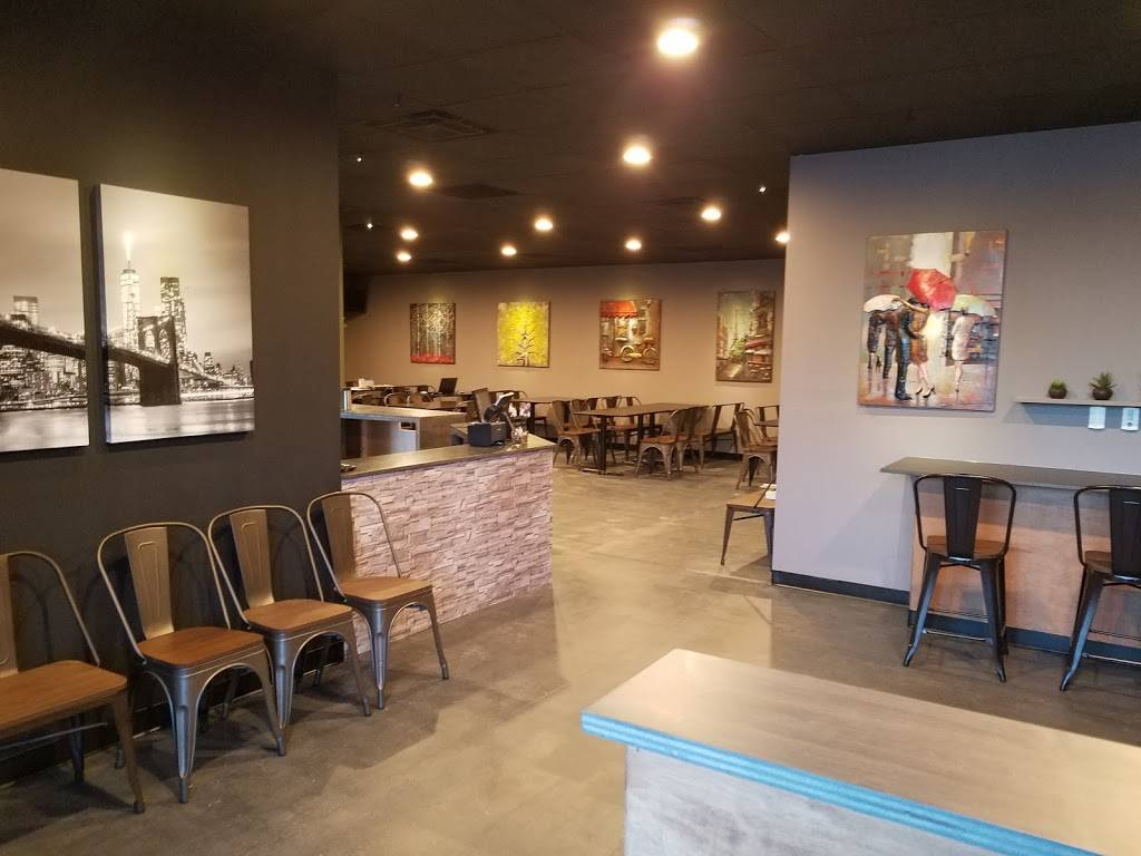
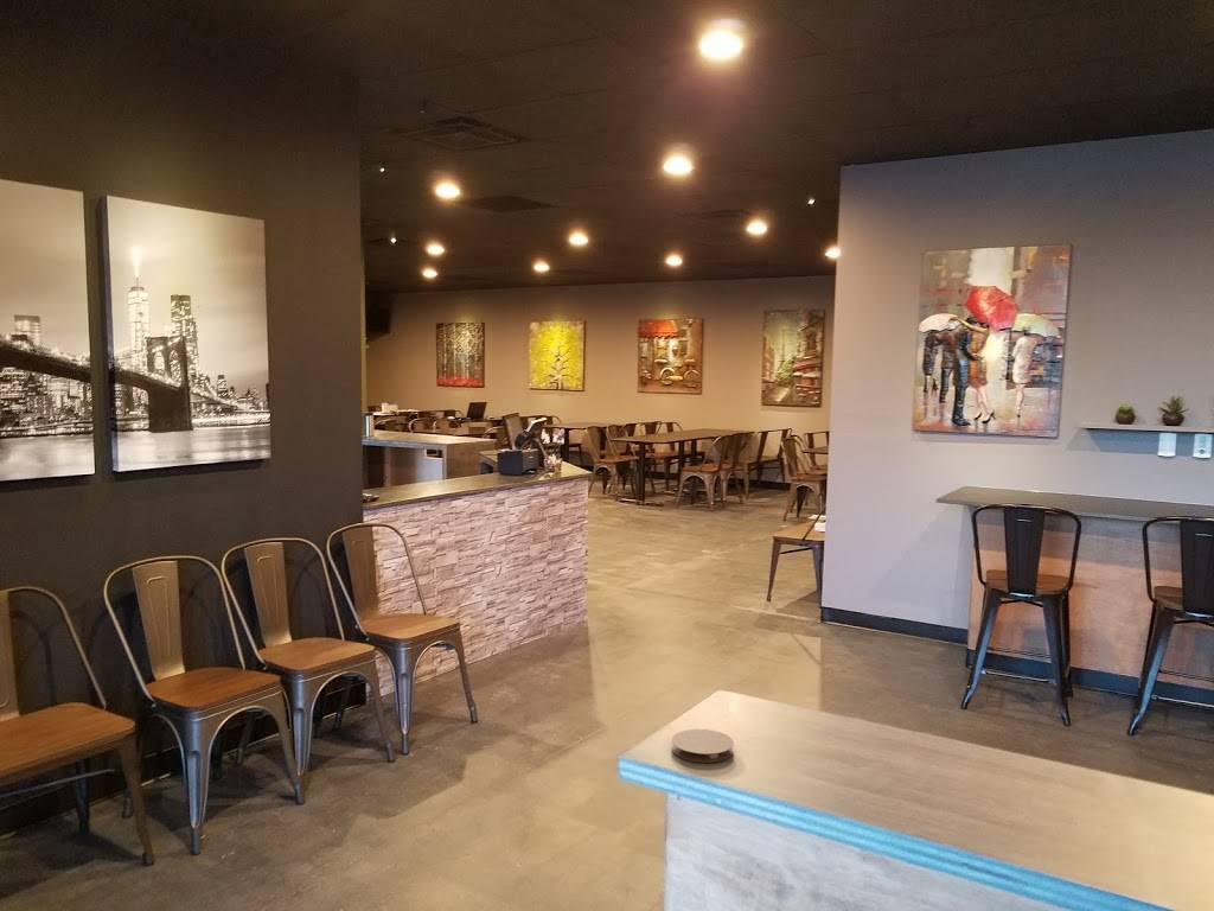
+ coaster [671,728,735,764]
